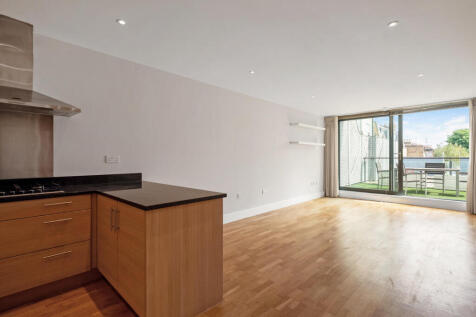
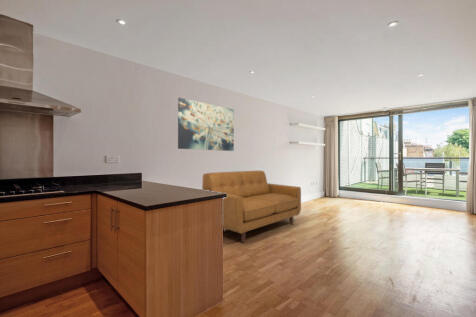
+ sofa [201,170,302,243]
+ wall art [177,97,235,152]
